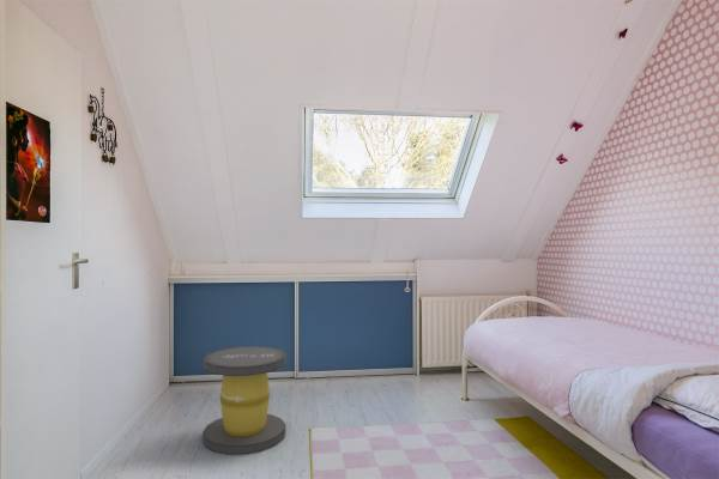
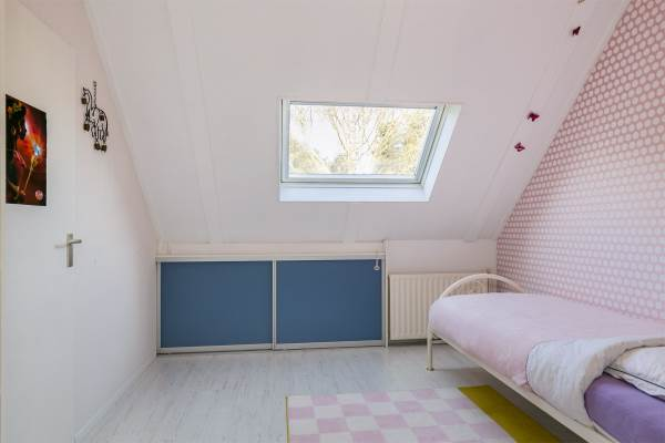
- stool [201,345,288,456]
